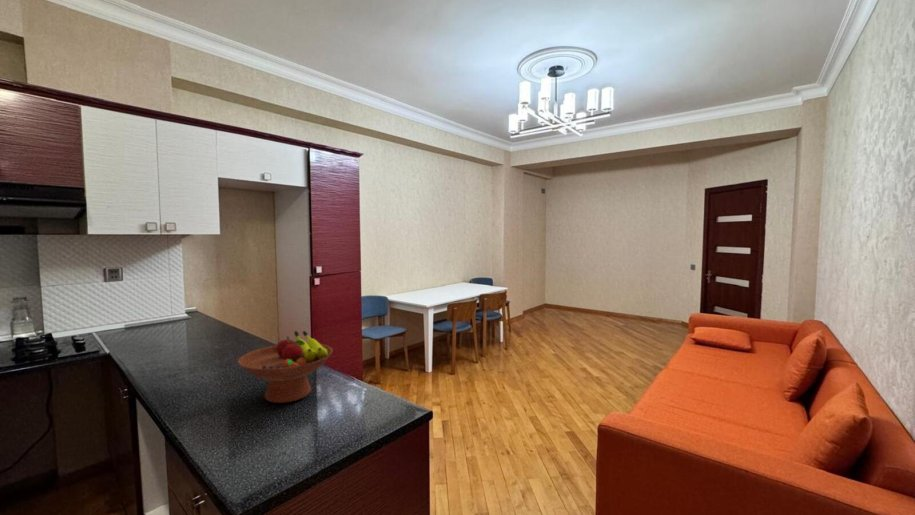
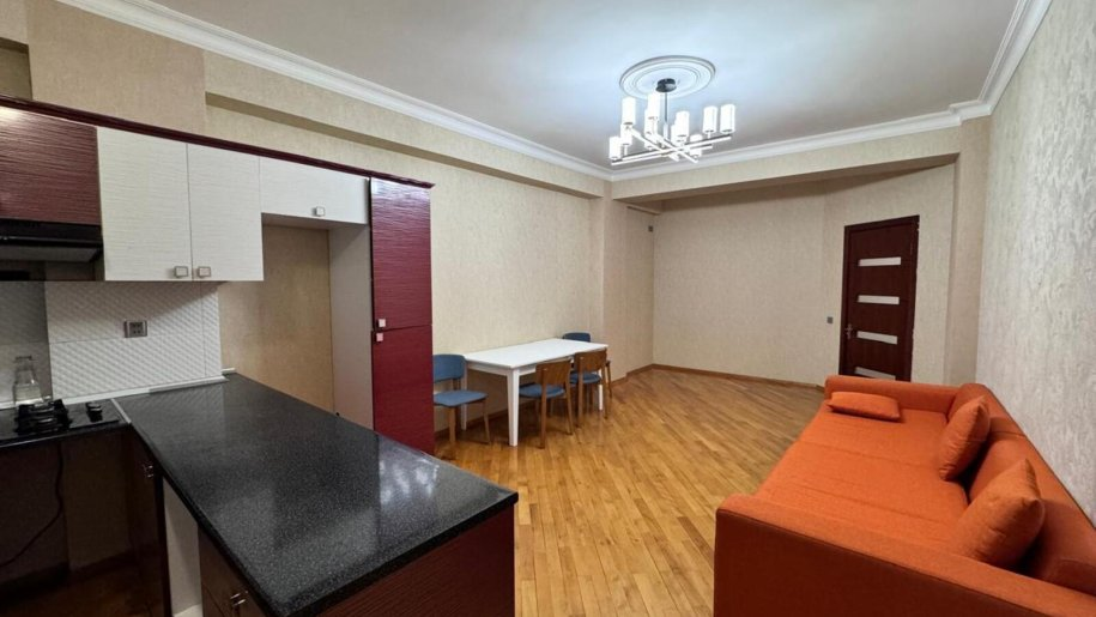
- fruit bowl [237,330,334,404]
